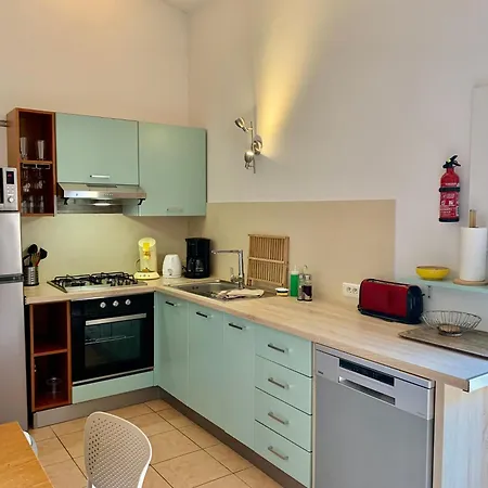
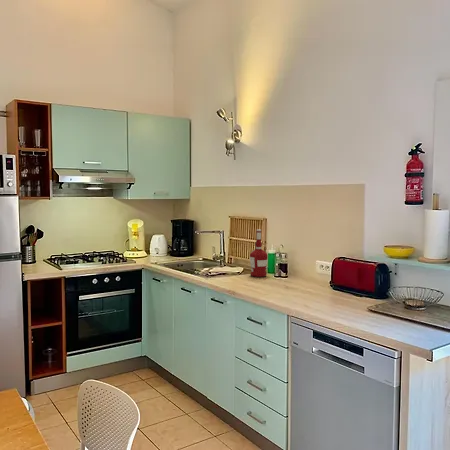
+ alcohol [249,228,269,278]
